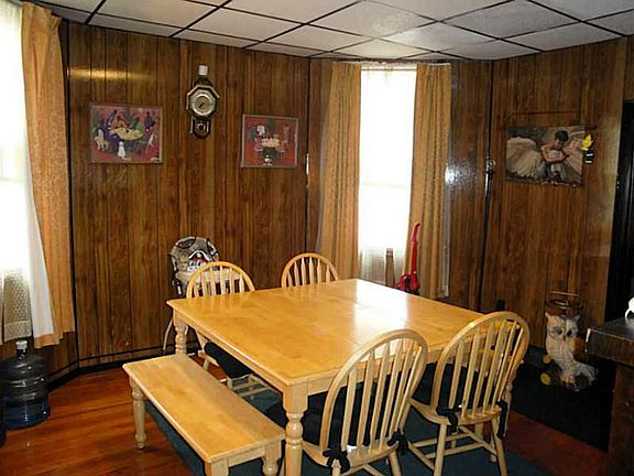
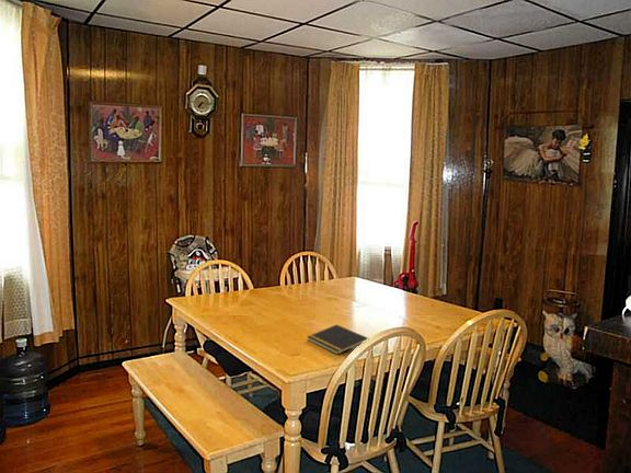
+ notepad [306,324,369,356]
